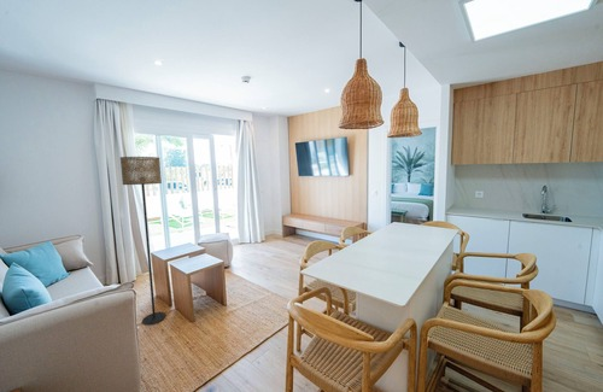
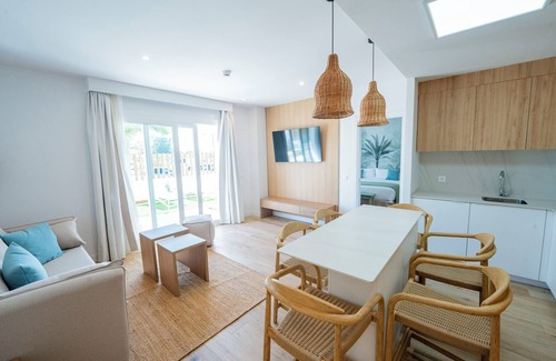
- floor lamp [119,156,166,326]
